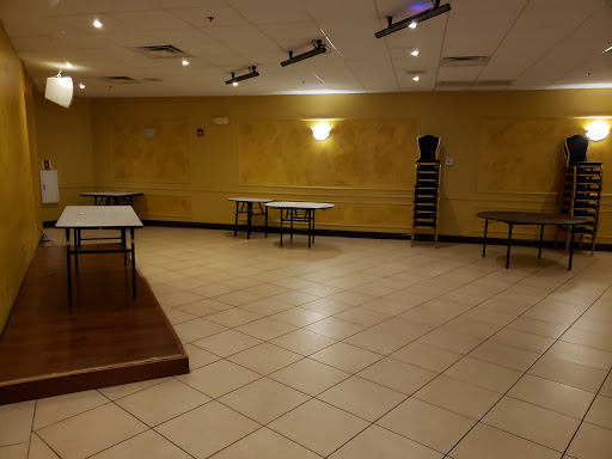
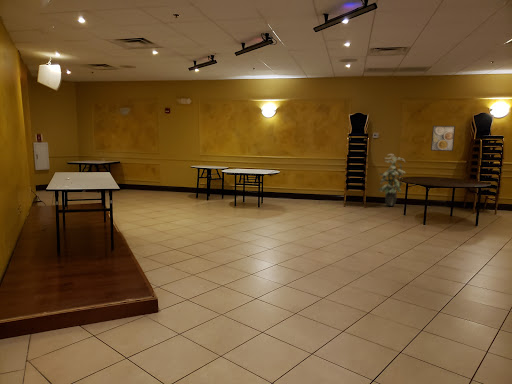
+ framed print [430,125,456,152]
+ indoor plant [378,153,407,207]
